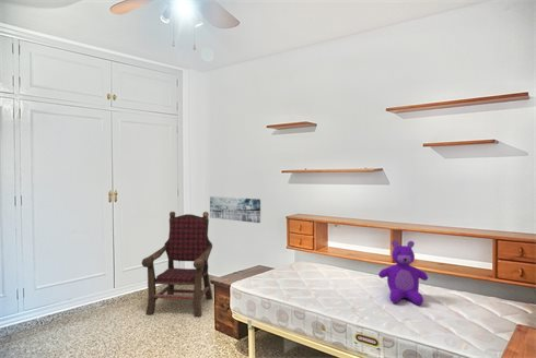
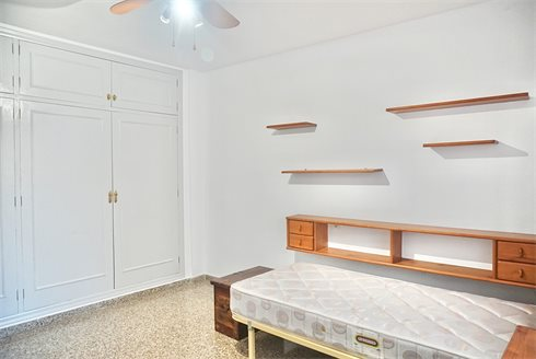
- teddy bear [377,239,429,306]
- wall art [209,195,261,224]
- armchair [141,211,213,318]
